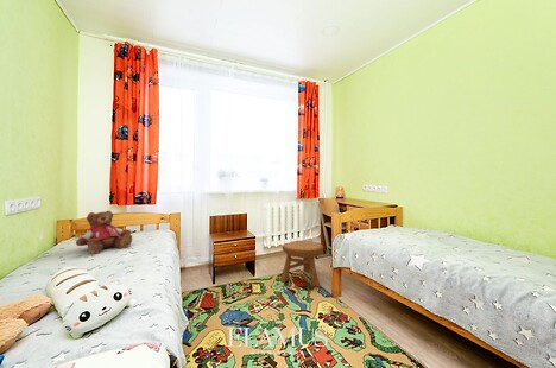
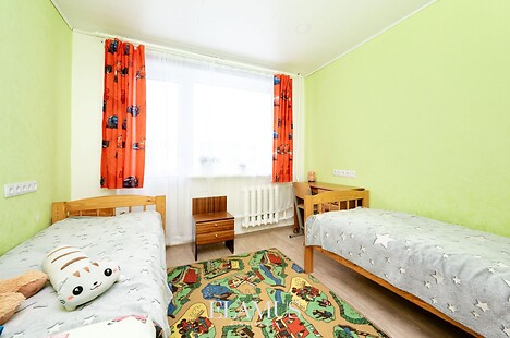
- teddy bear [75,210,133,255]
- stool [279,240,324,288]
